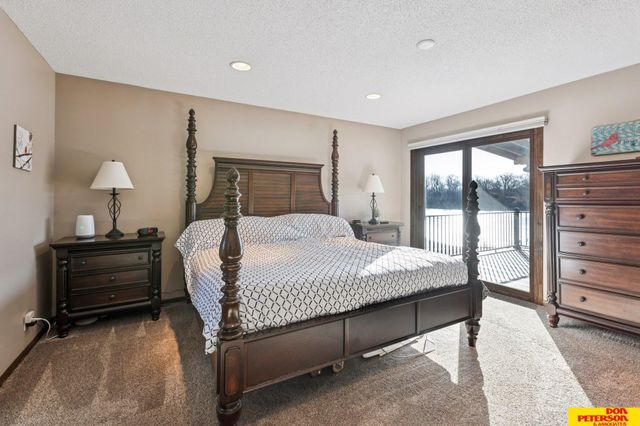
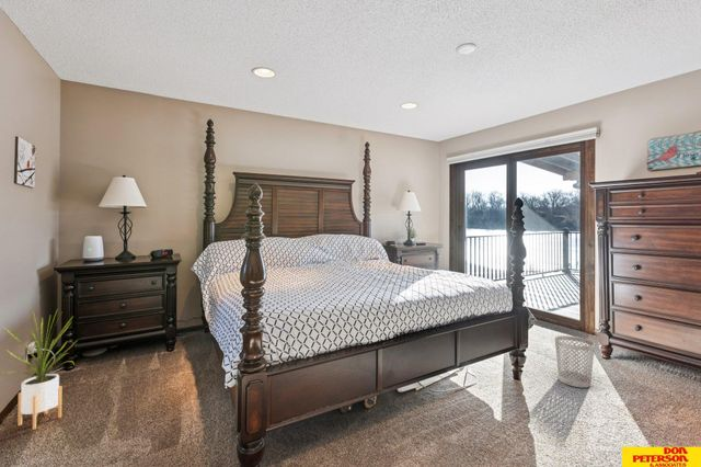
+ wastebasket [554,334,596,388]
+ house plant [1,308,79,431]
